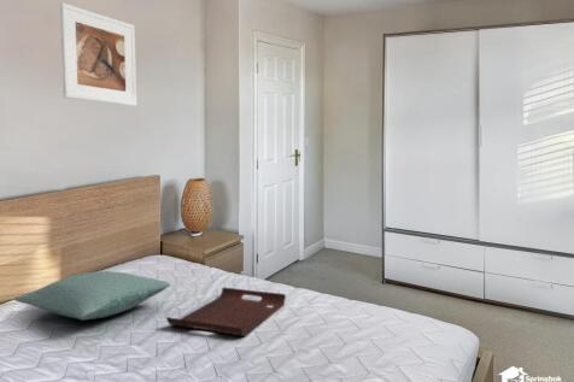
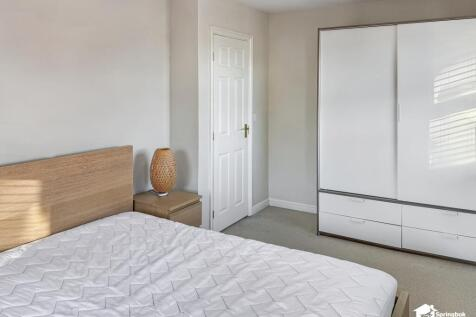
- pillow [13,270,171,321]
- serving tray [165,286,287,337]
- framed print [59,2,137,107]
